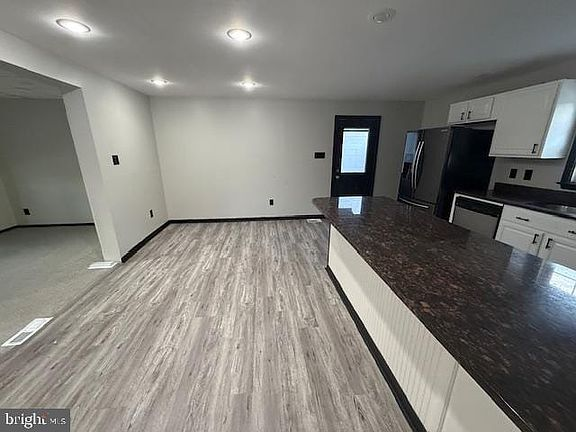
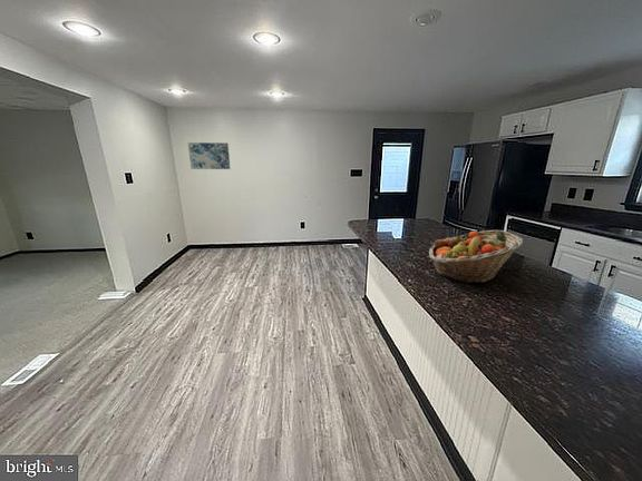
+ wall art [187,141,231,170]
+ fruit basket [428,229,524,284]
